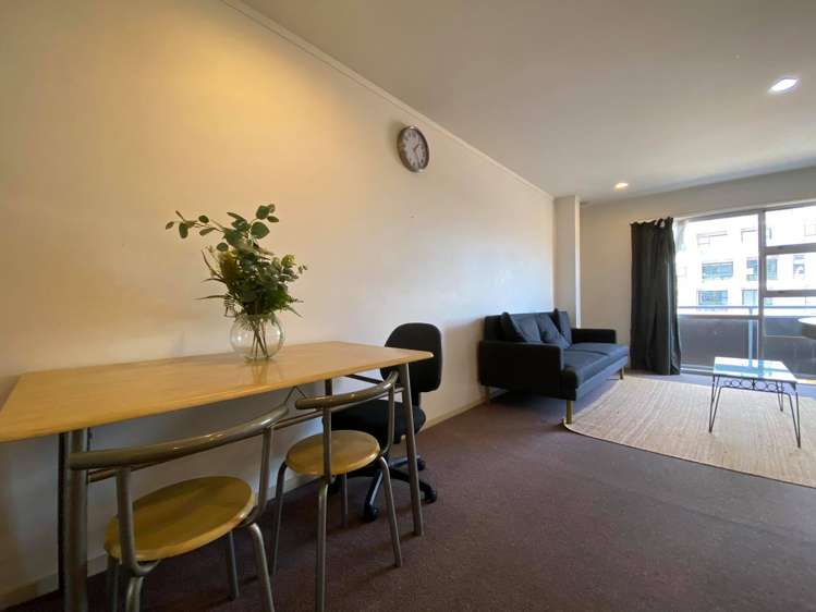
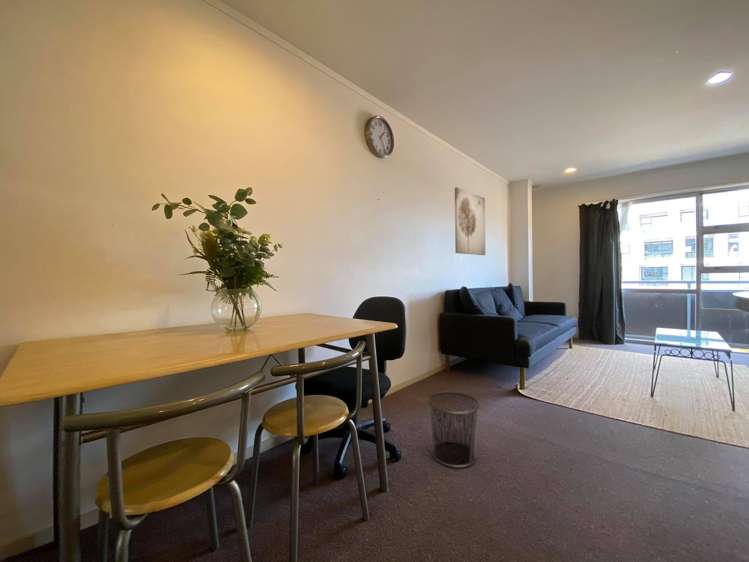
+ wall art [454,186,486,256]
+ waste bin [426,391,481,469]
